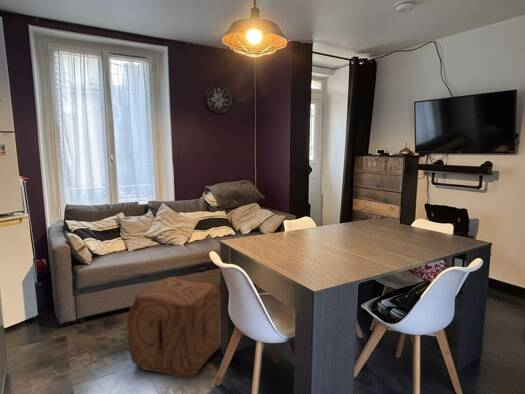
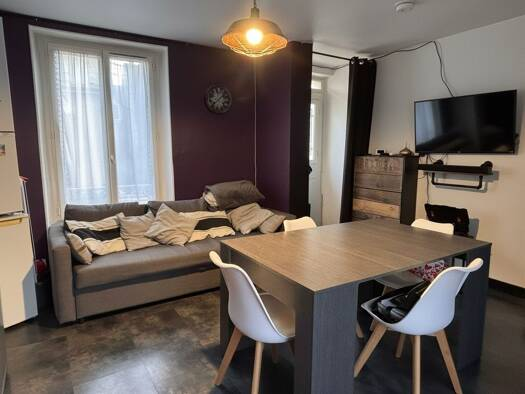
- ottoman [126,275,221,380]
